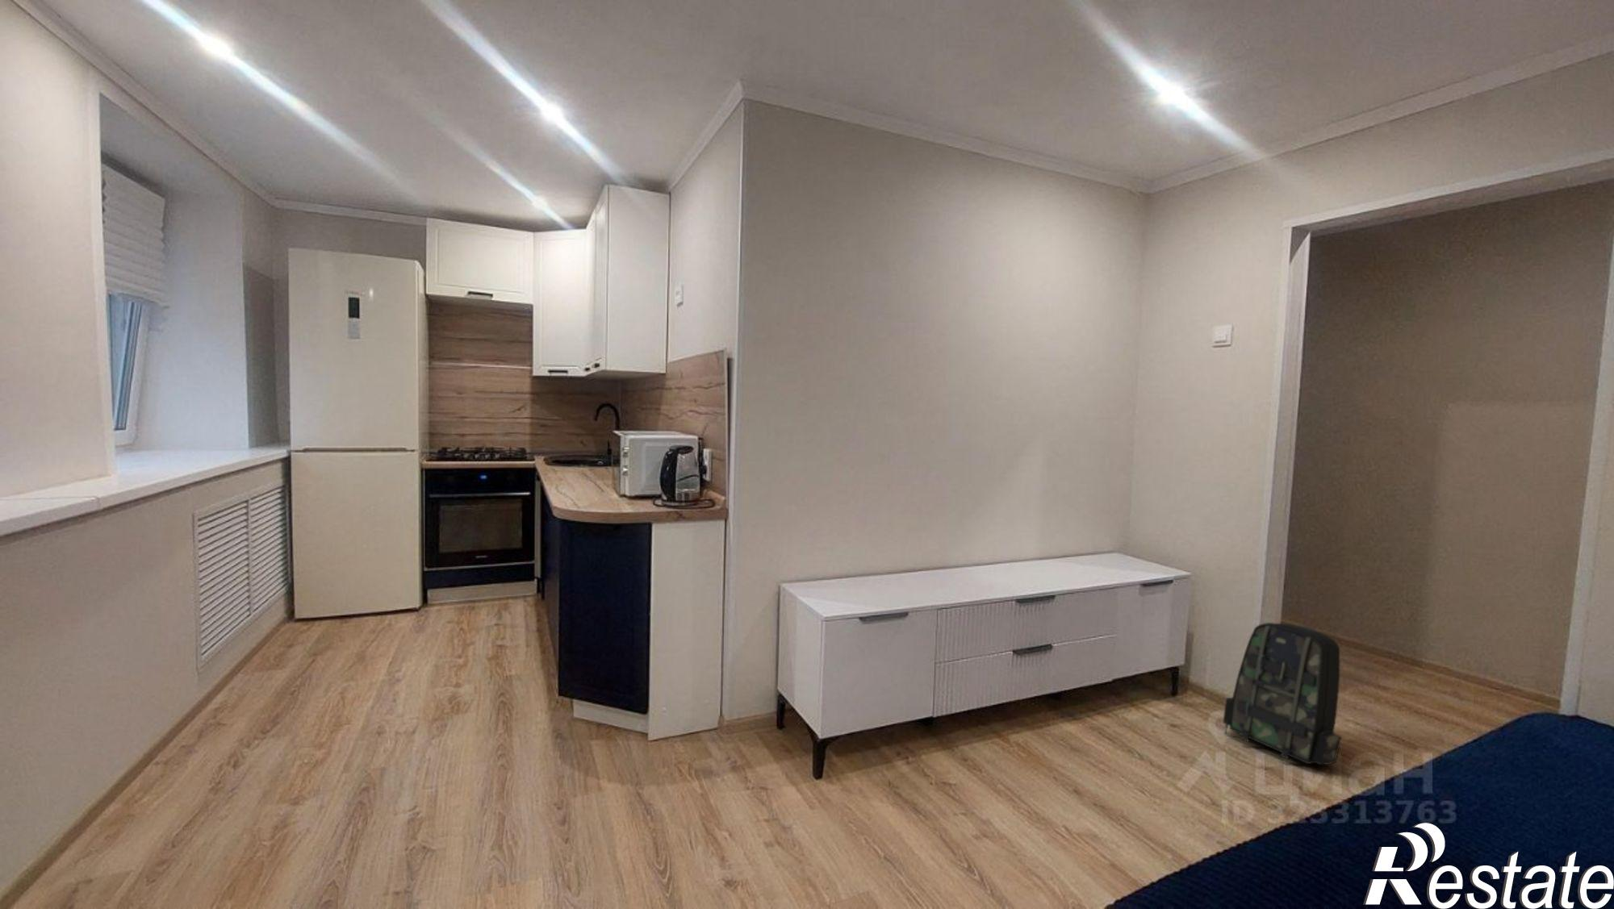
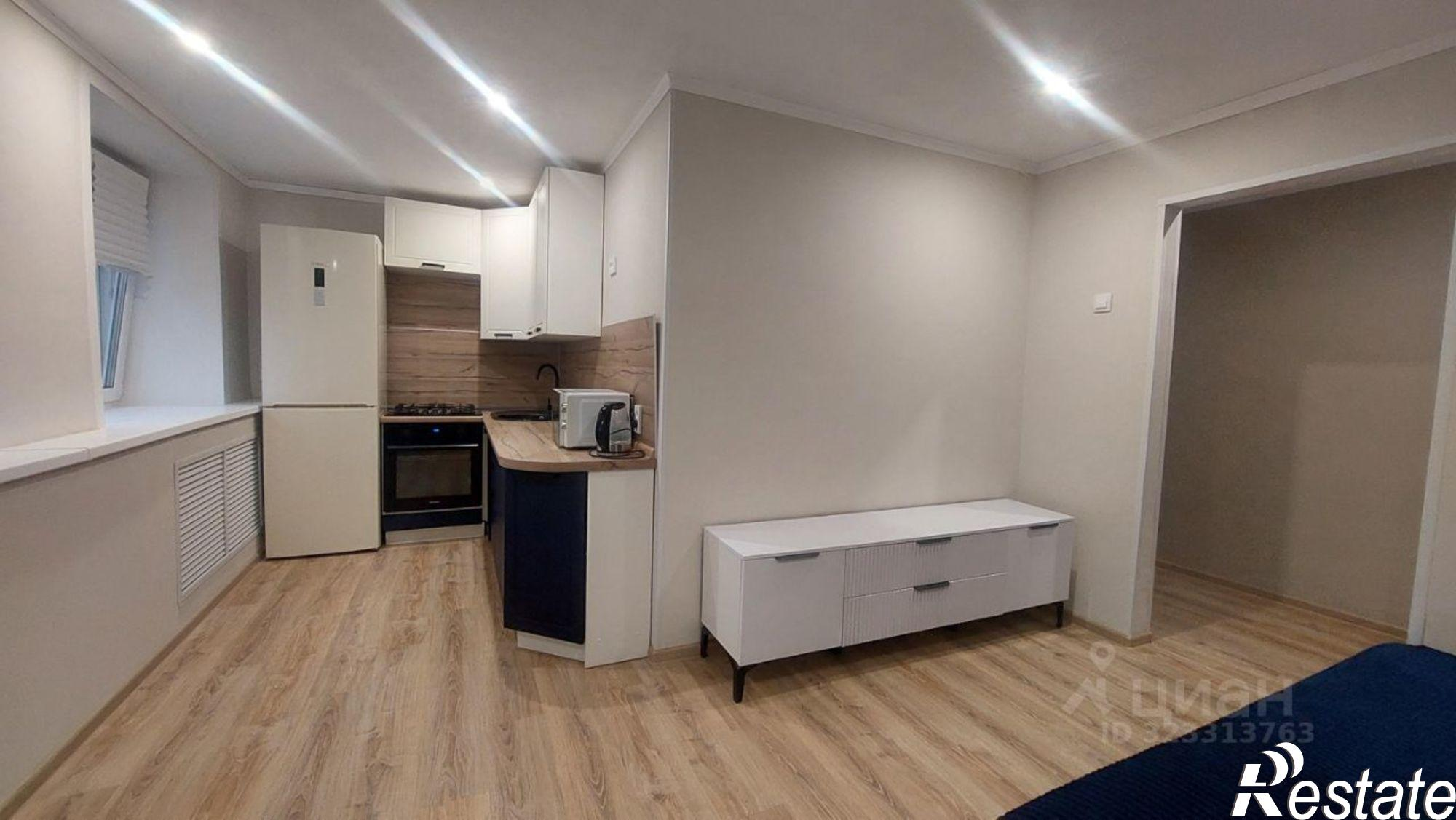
- backpack [1223,622,1342,765]
